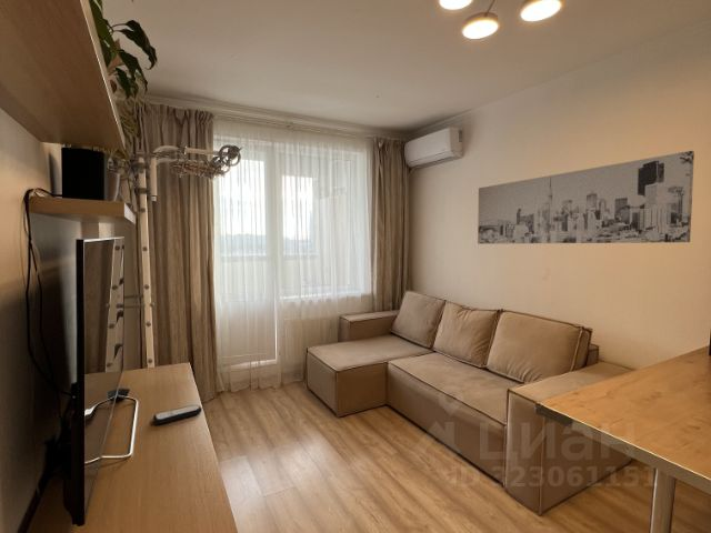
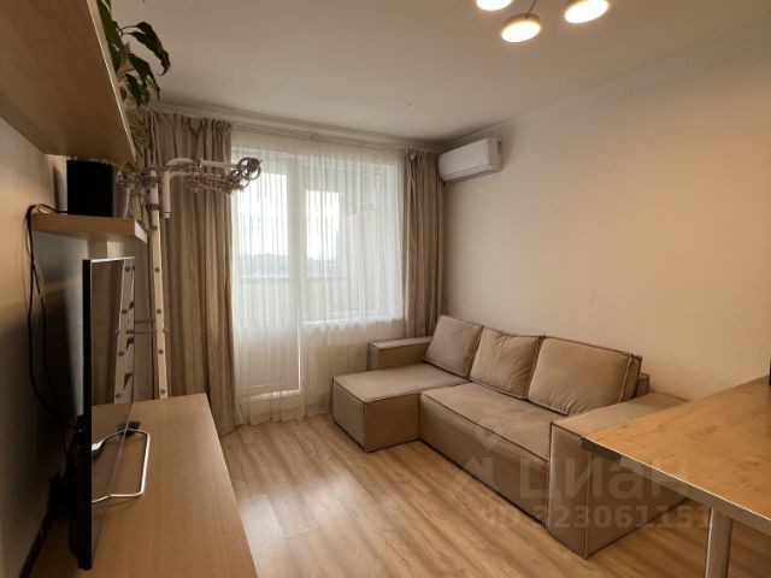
- wall art [477,150,695,245]
- remote control [152,404,202,425]
